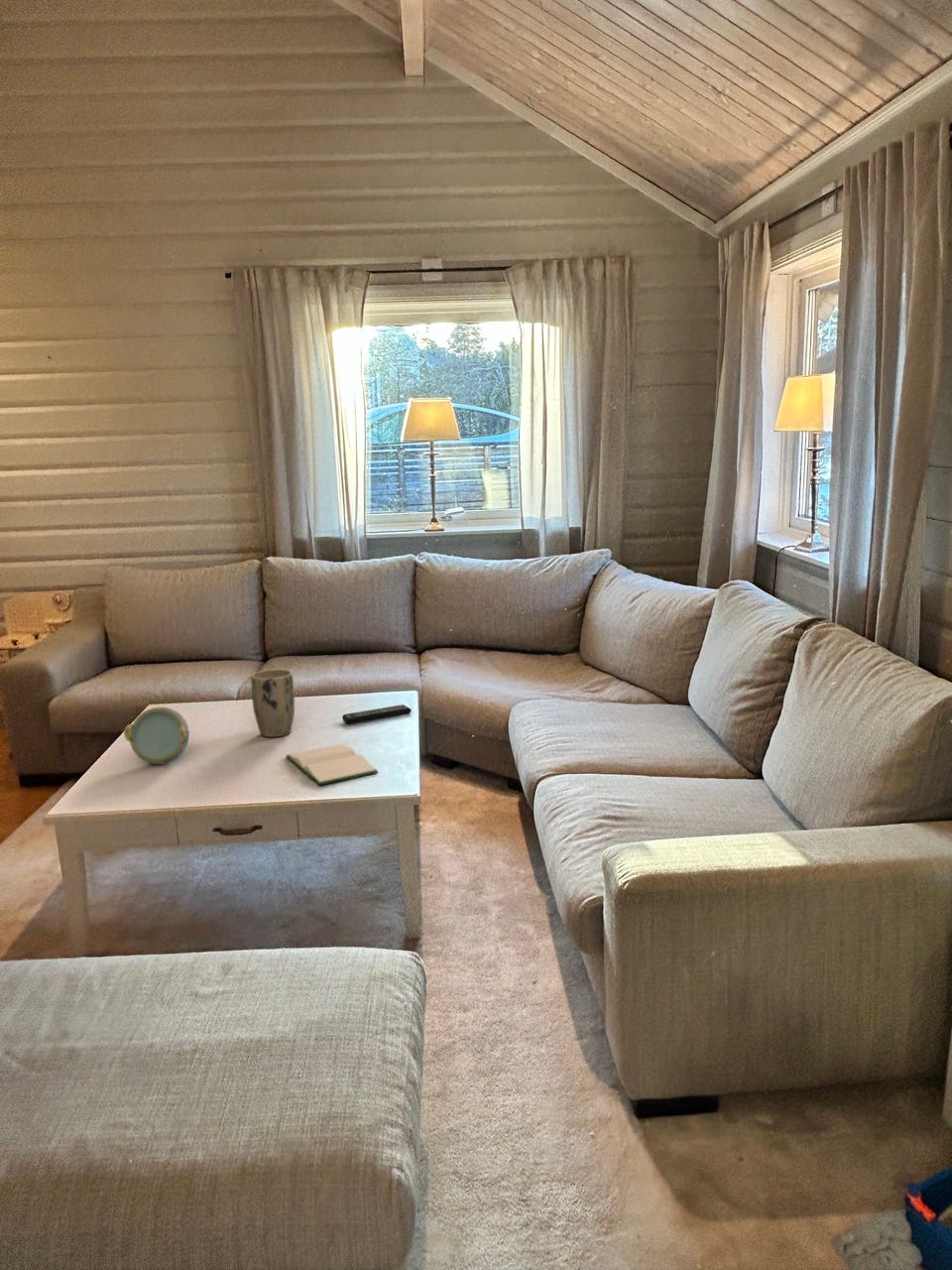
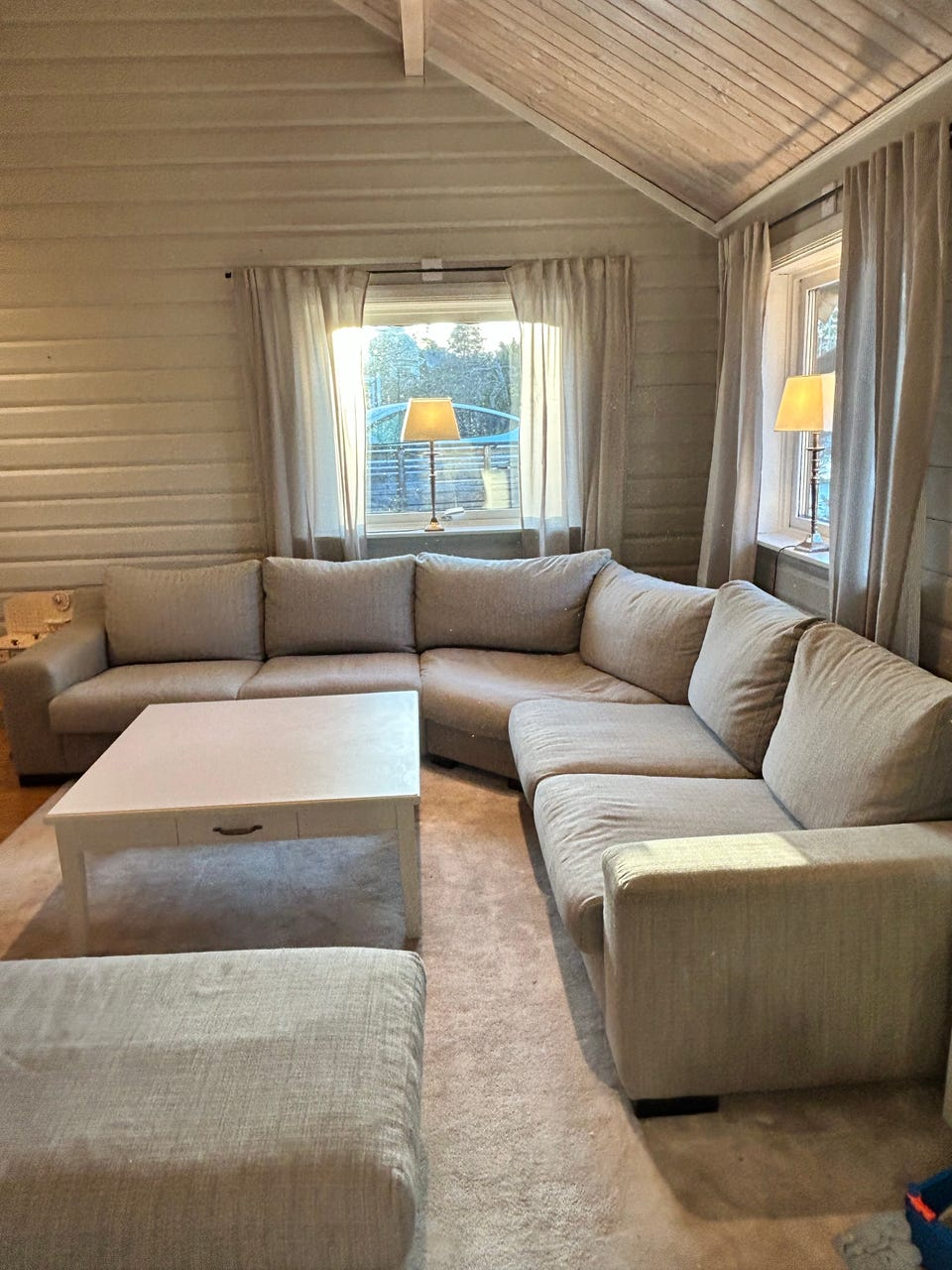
- hardback book [286,743,379,786]
- remote control [341,703,413,724]
- decorative bowl [123,706,190,765]
- plant pot [250,669,296,738]
